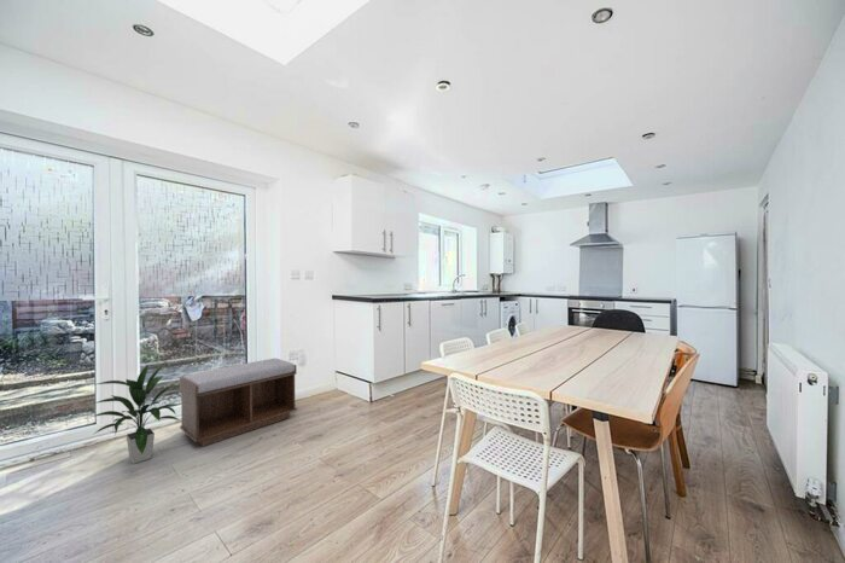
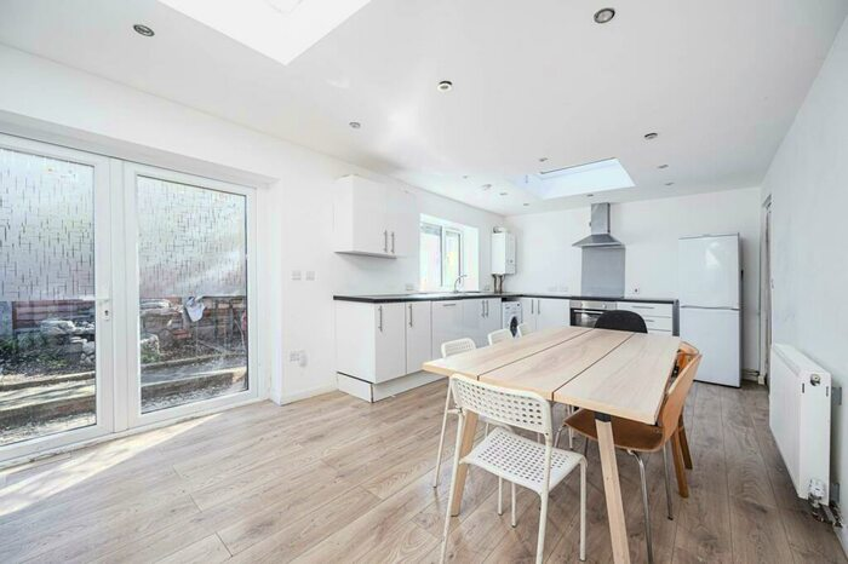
- indoor plant [88,362,181,465]
- bench [179,358,298,447]
